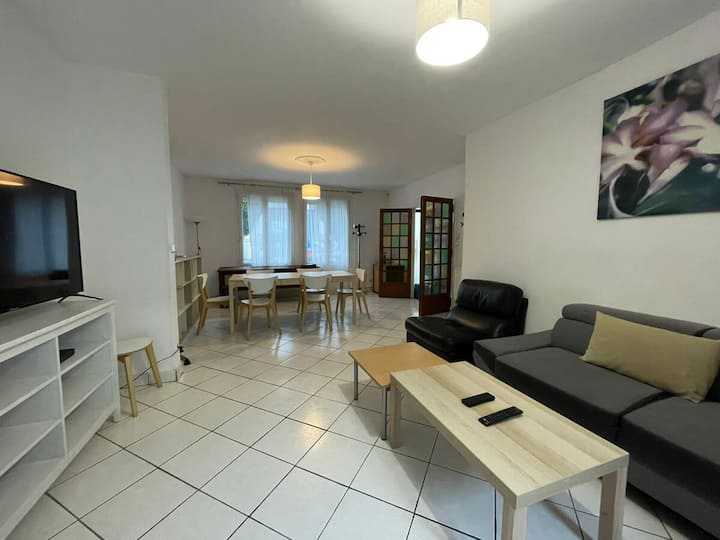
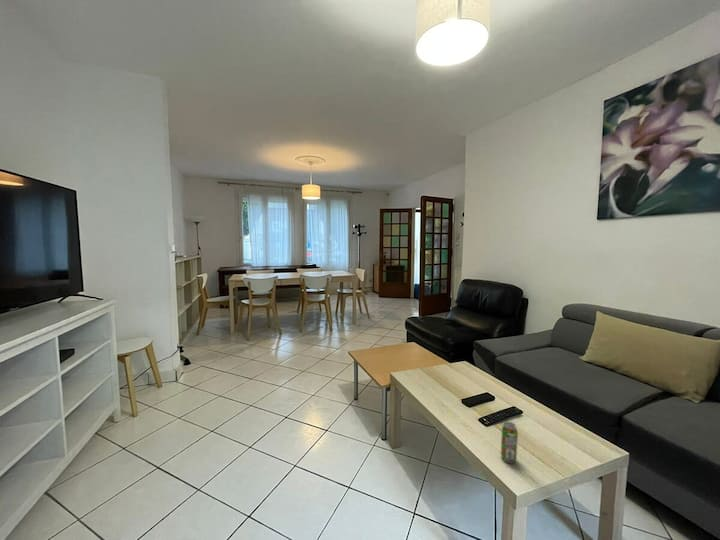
+ beverage can [500,421,519,464]
